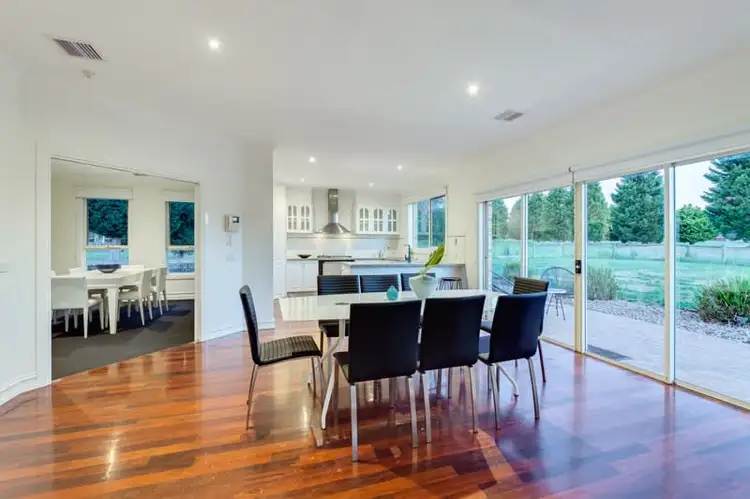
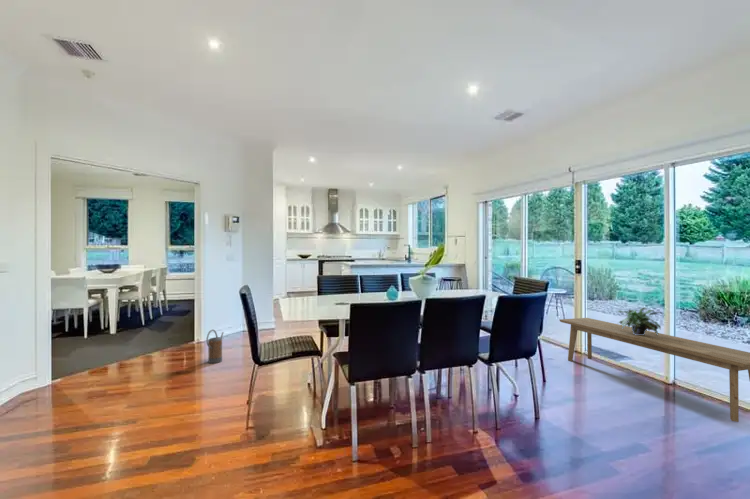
+ watering can [205,329,225,364]
+ bench [559,317,750,423]
+ potted plant [617,306,664,335]
